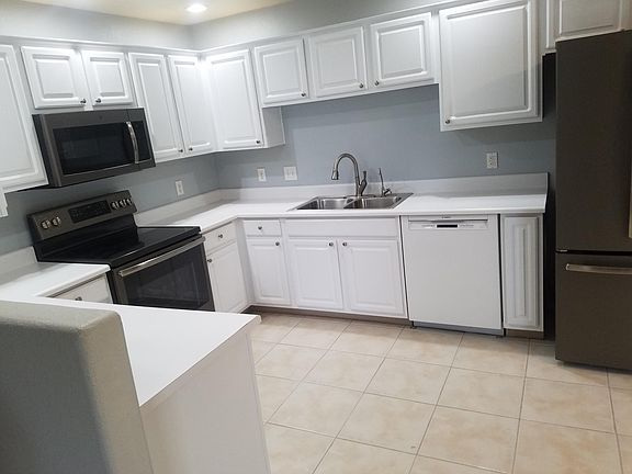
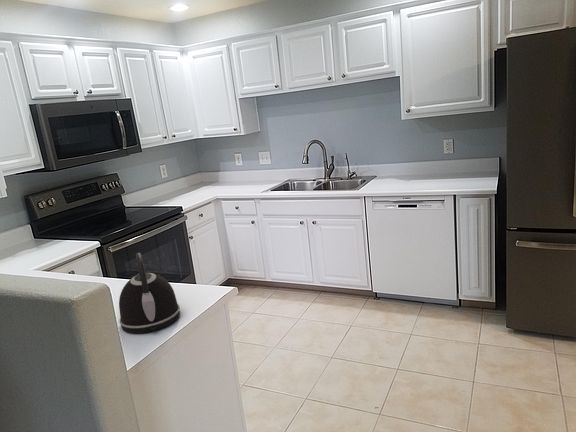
+ kettle [118,252,181,334]
